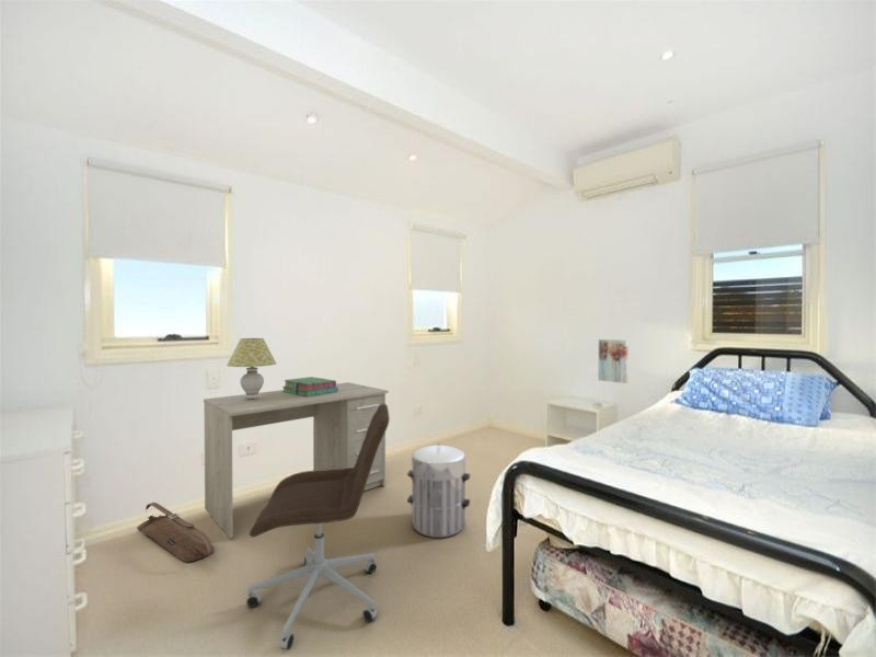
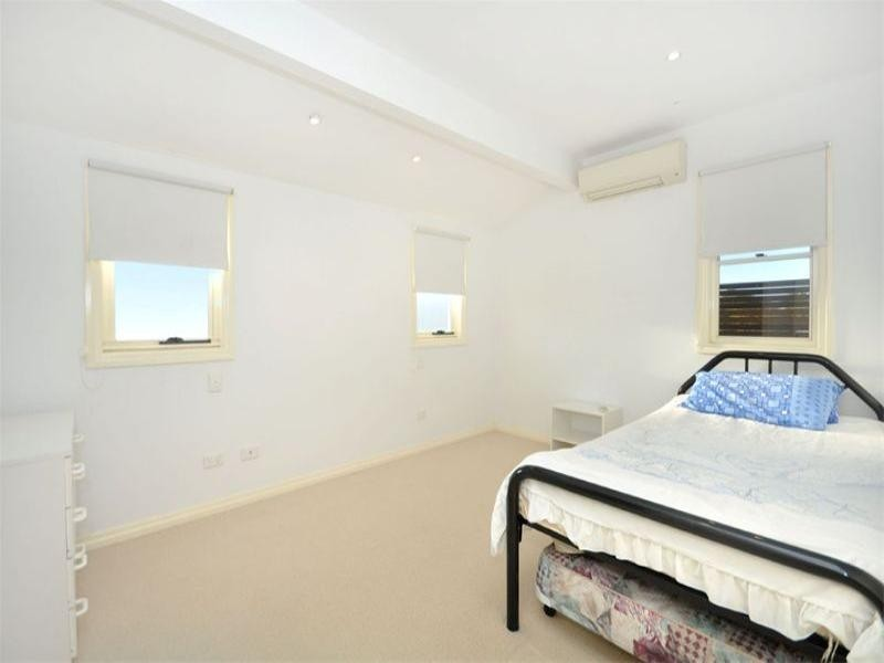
- table lamp [226,337,277,400]
- office chair [245,403,391,650]
- stack of books [281,376,338,396]
- bag [136,502,215,563]
- desk [203,381,390,540]
- waste bin [406,442,471,539]
- wall art [597,338,630,384]
